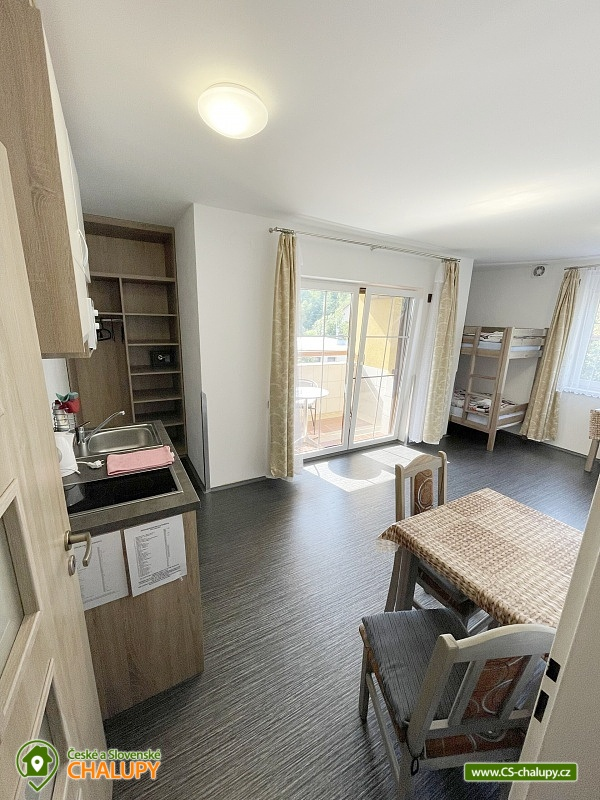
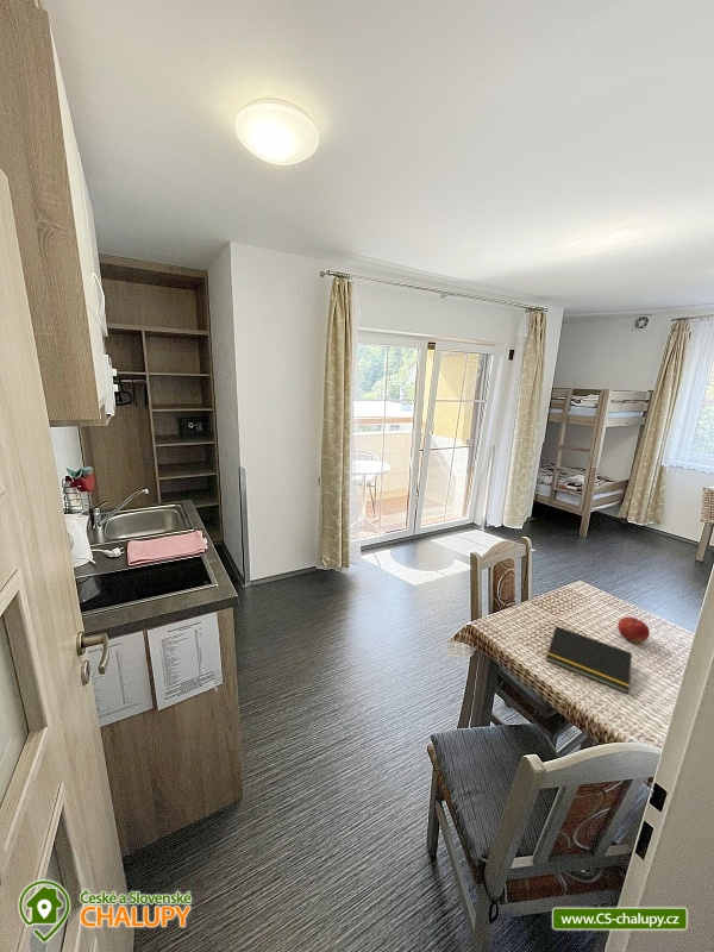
+ fruit [616,615,651,644]
+ notepad [545,625,633,695]
